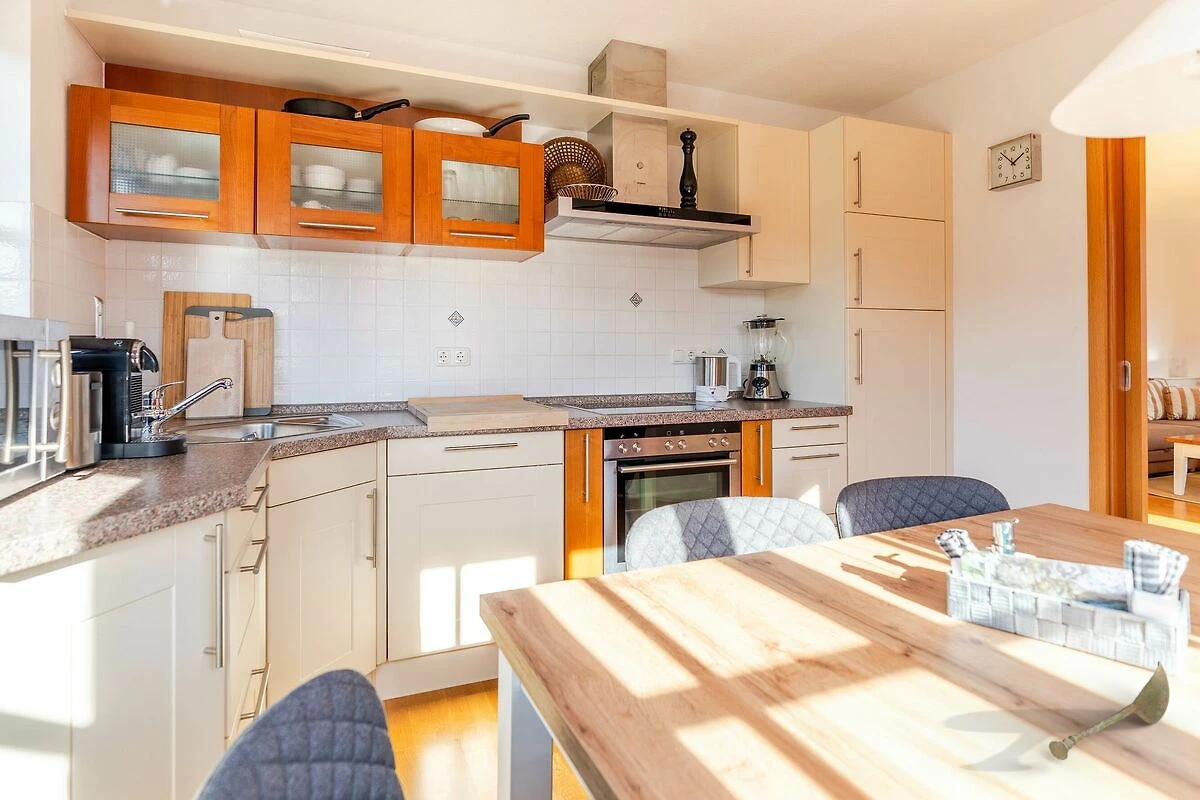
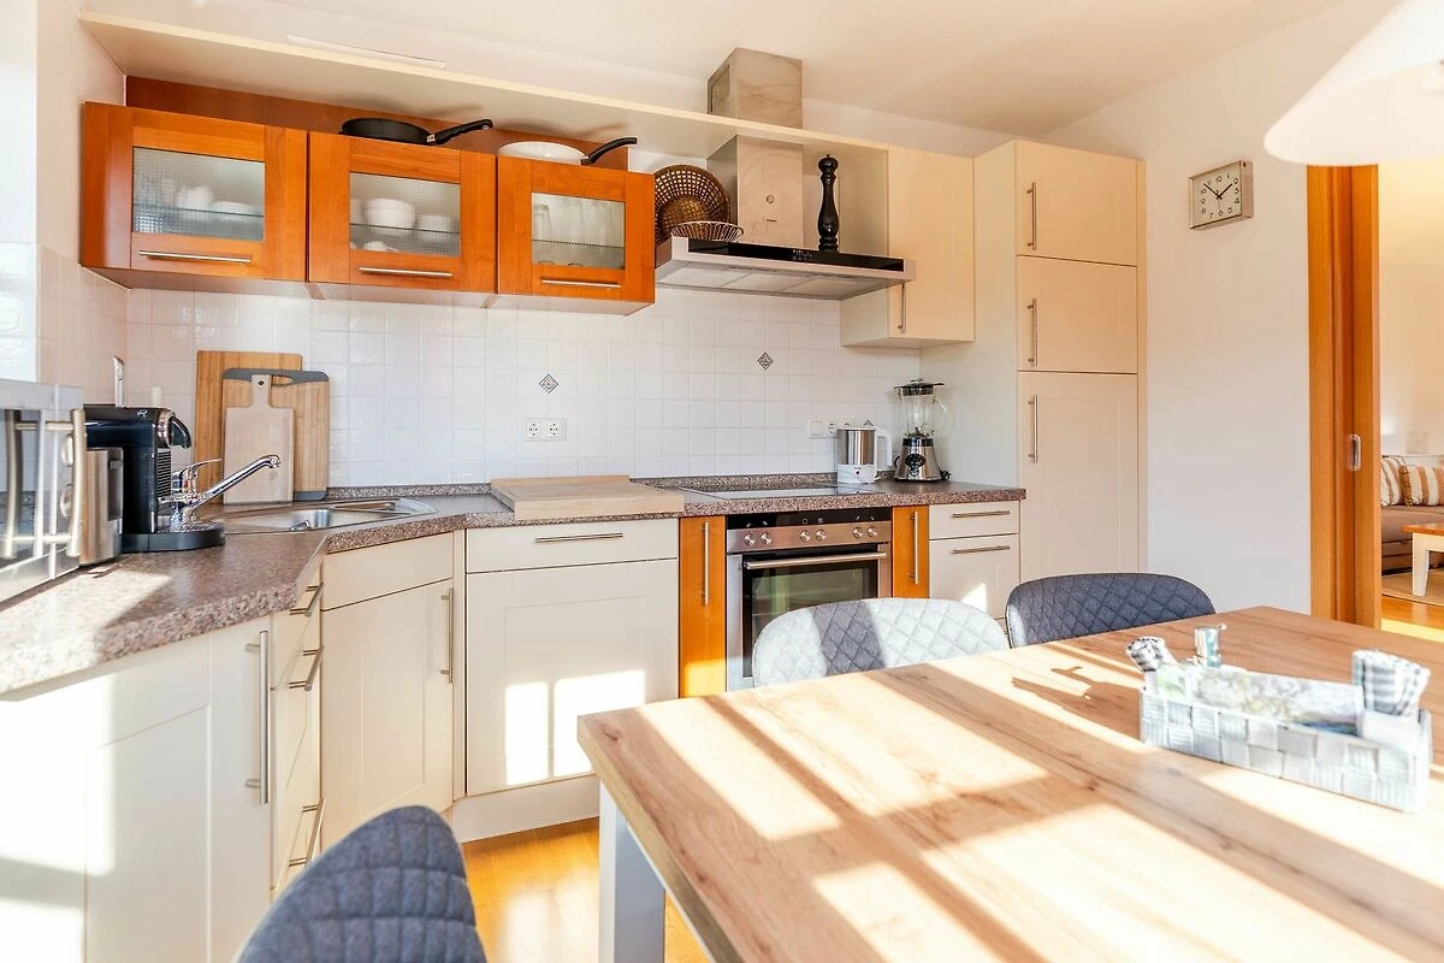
- soupspoon [1048,660,1170,761]
